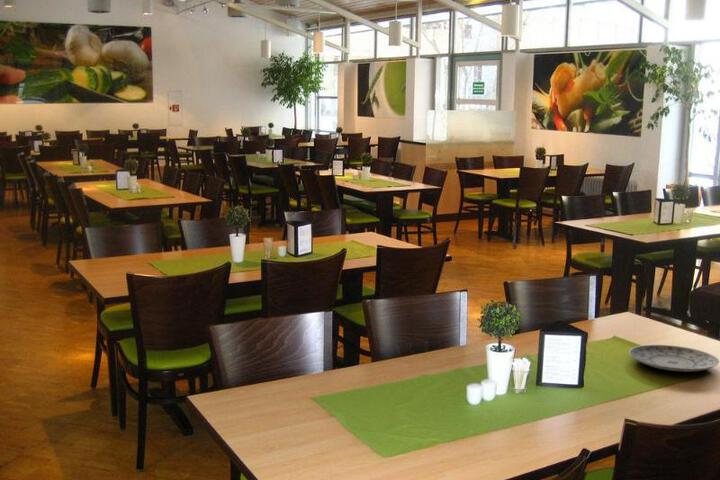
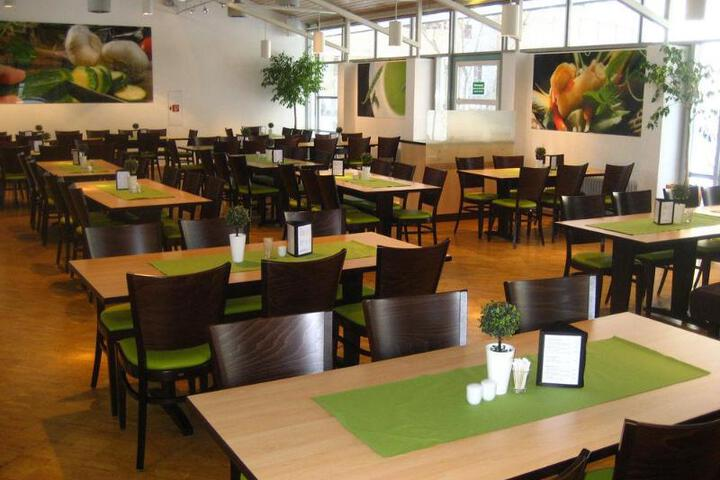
- plate [628,344,720,373]
